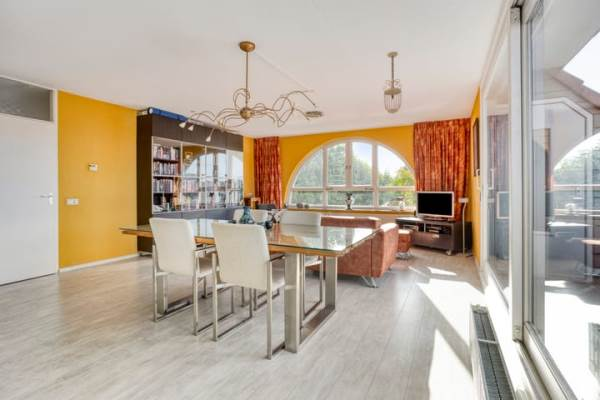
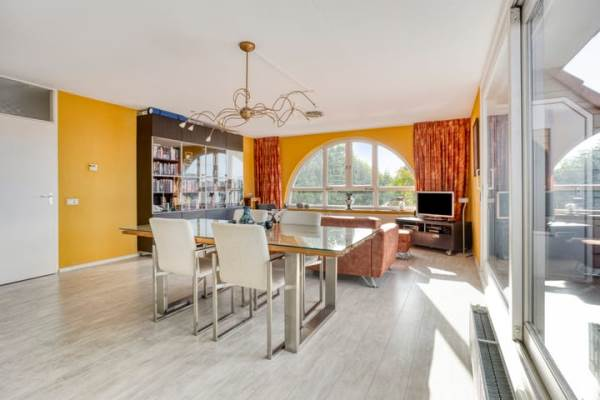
- ceiling light fixture [382,51,403,116]
